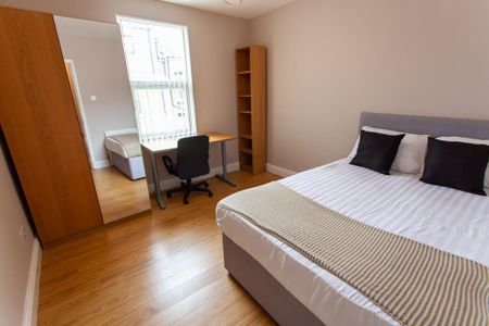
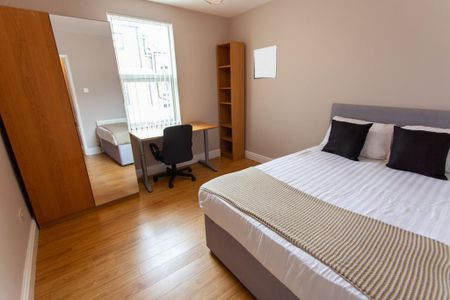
+ wall art [253,44,278,80]
